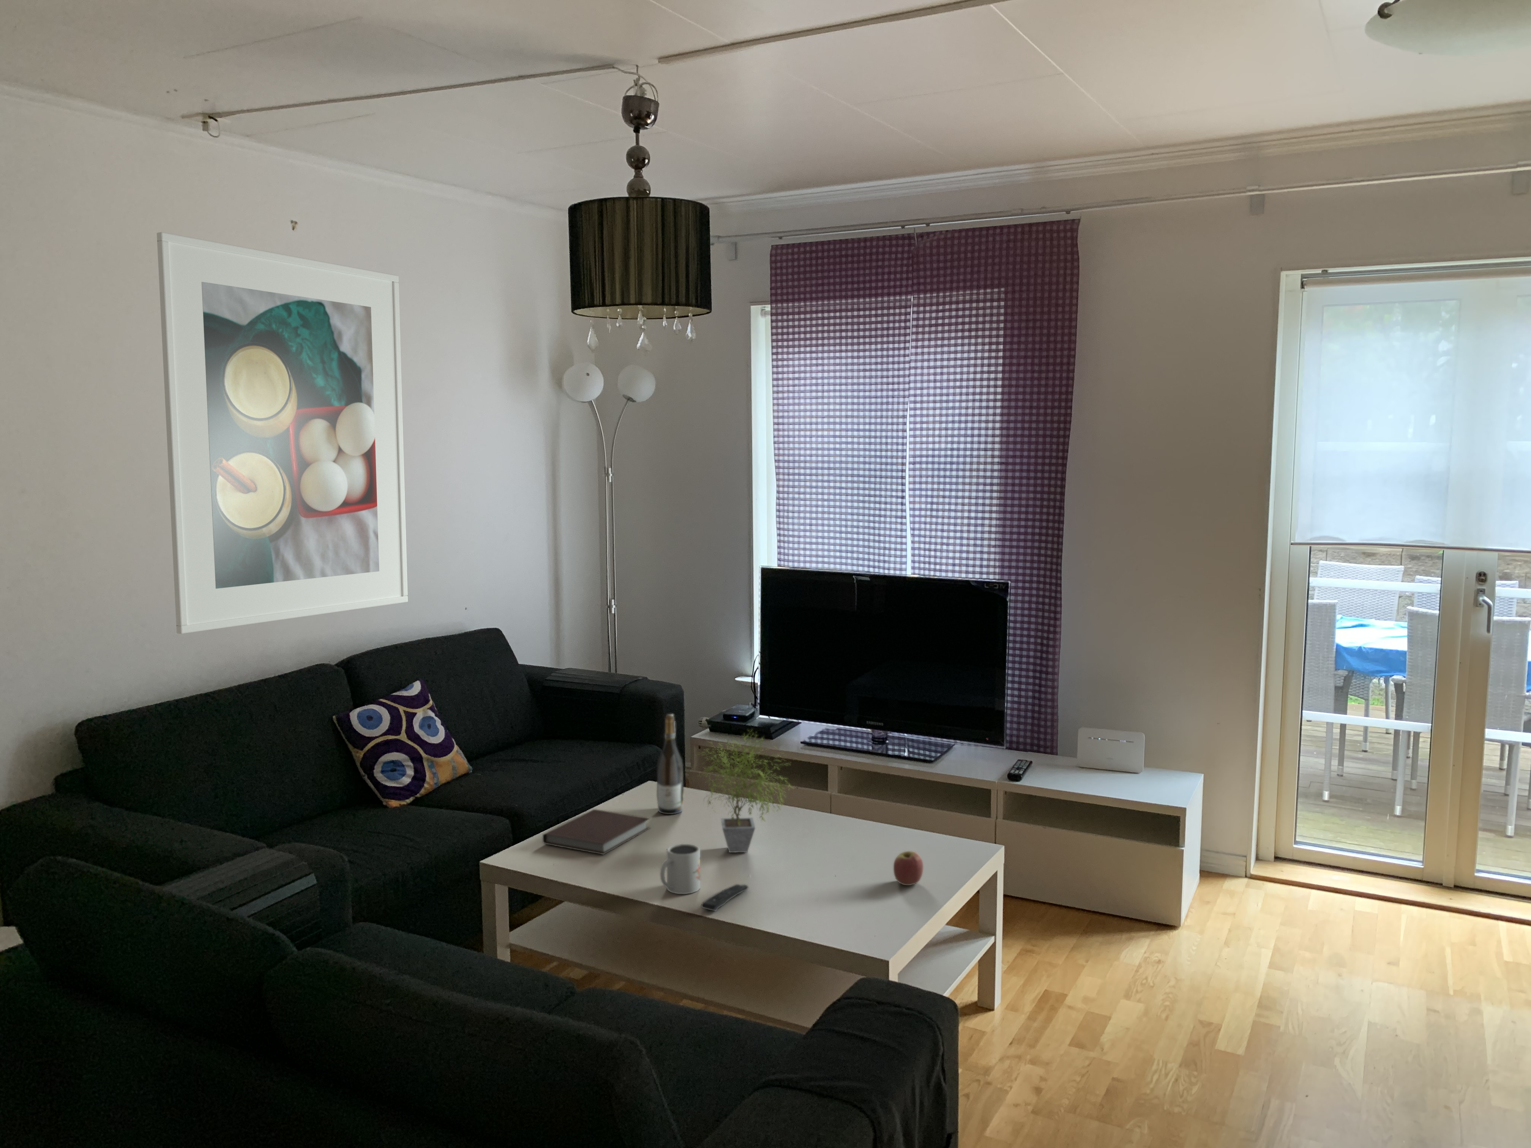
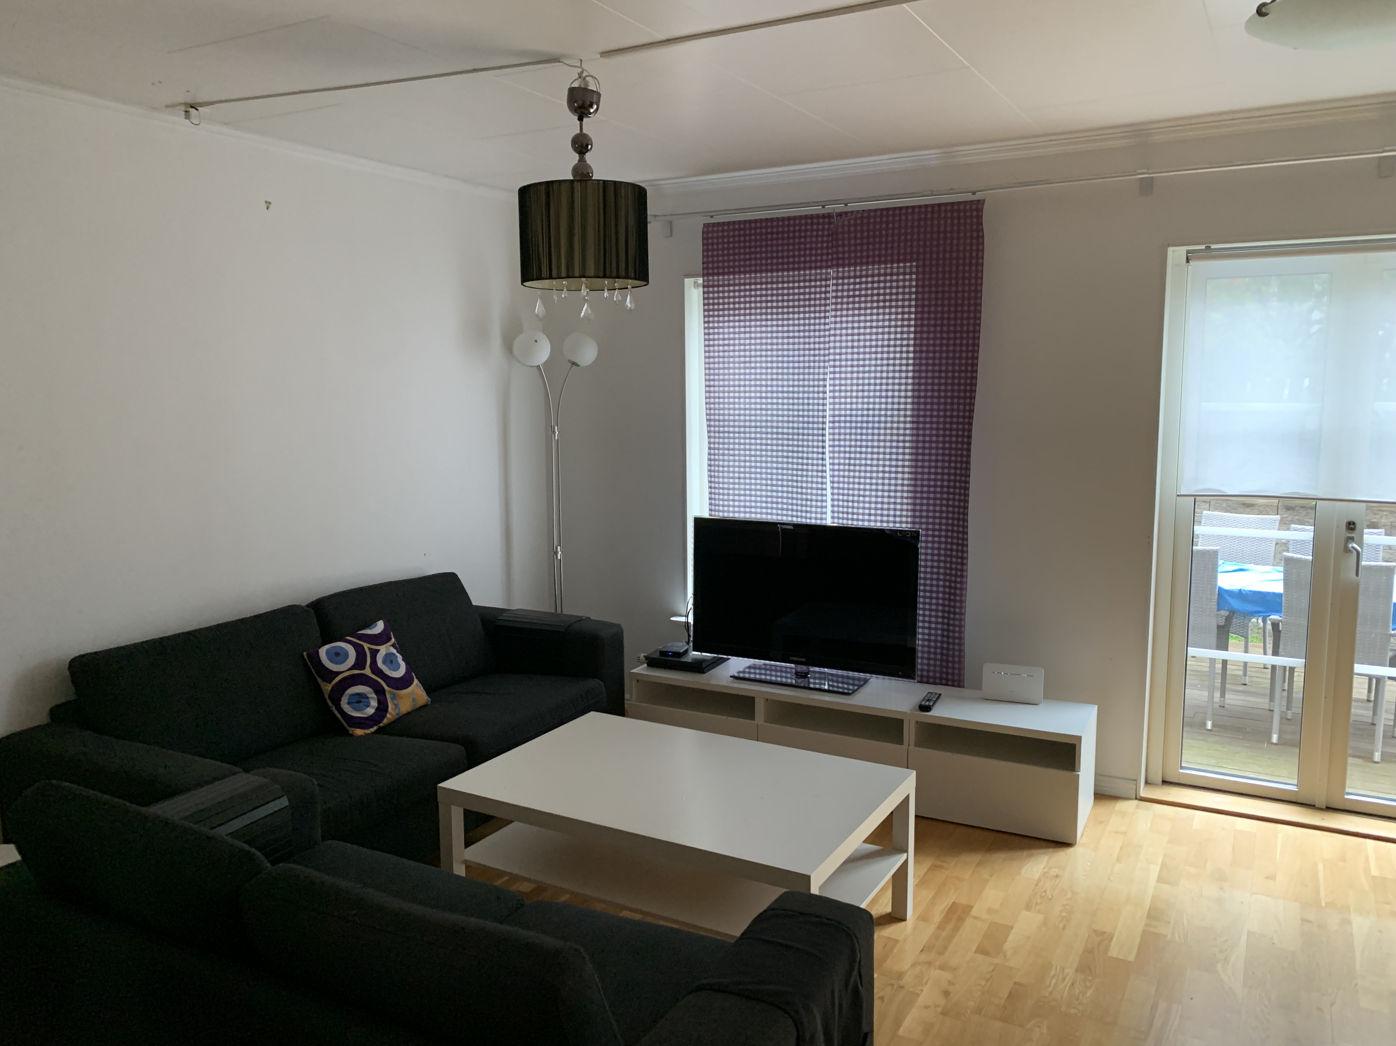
- wine bottle [657,714,685,815]
- apple [893,850,923,885]
- notebook [542,809,651,855]
- potted plant [696,728,794,853]
- remote control [700,884,749,912]
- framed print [157,232,409,634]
- mug [659,844,700,895]
